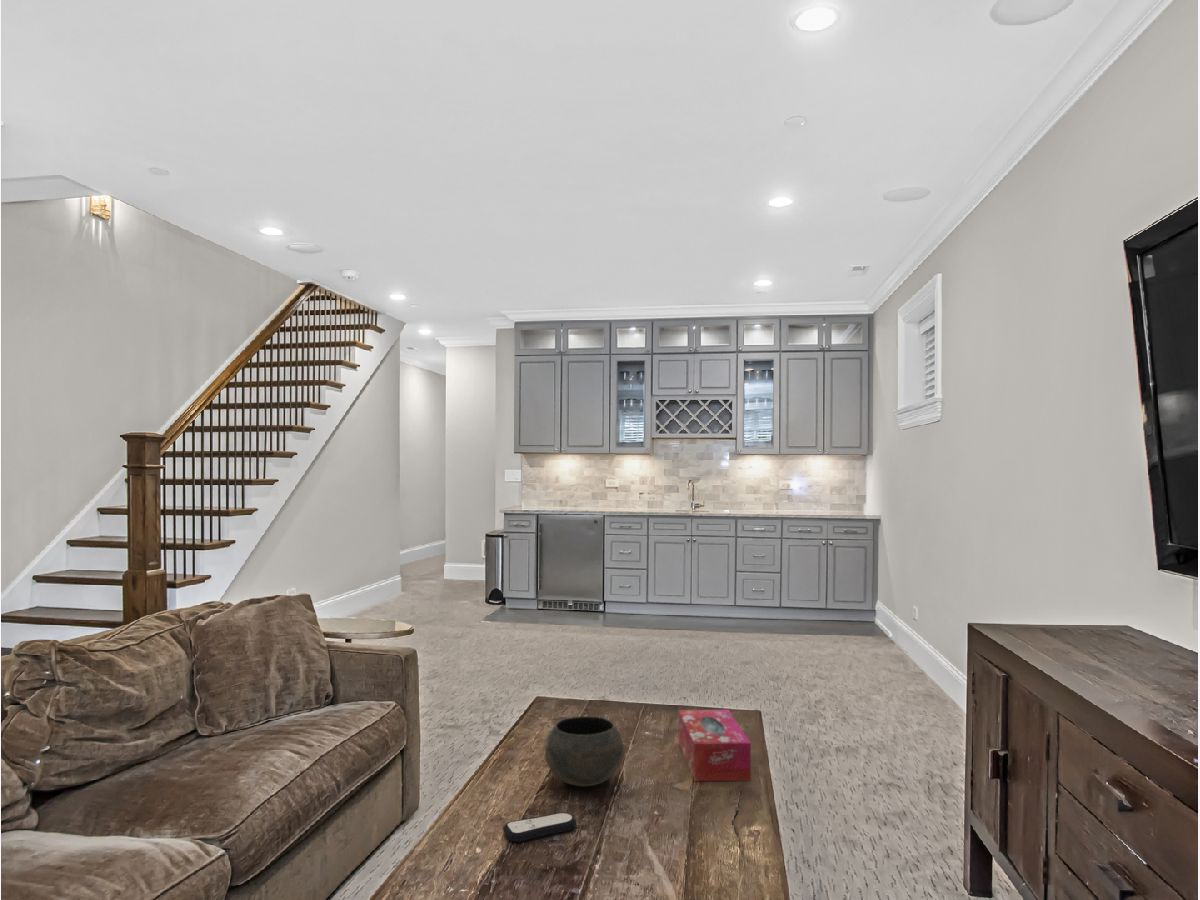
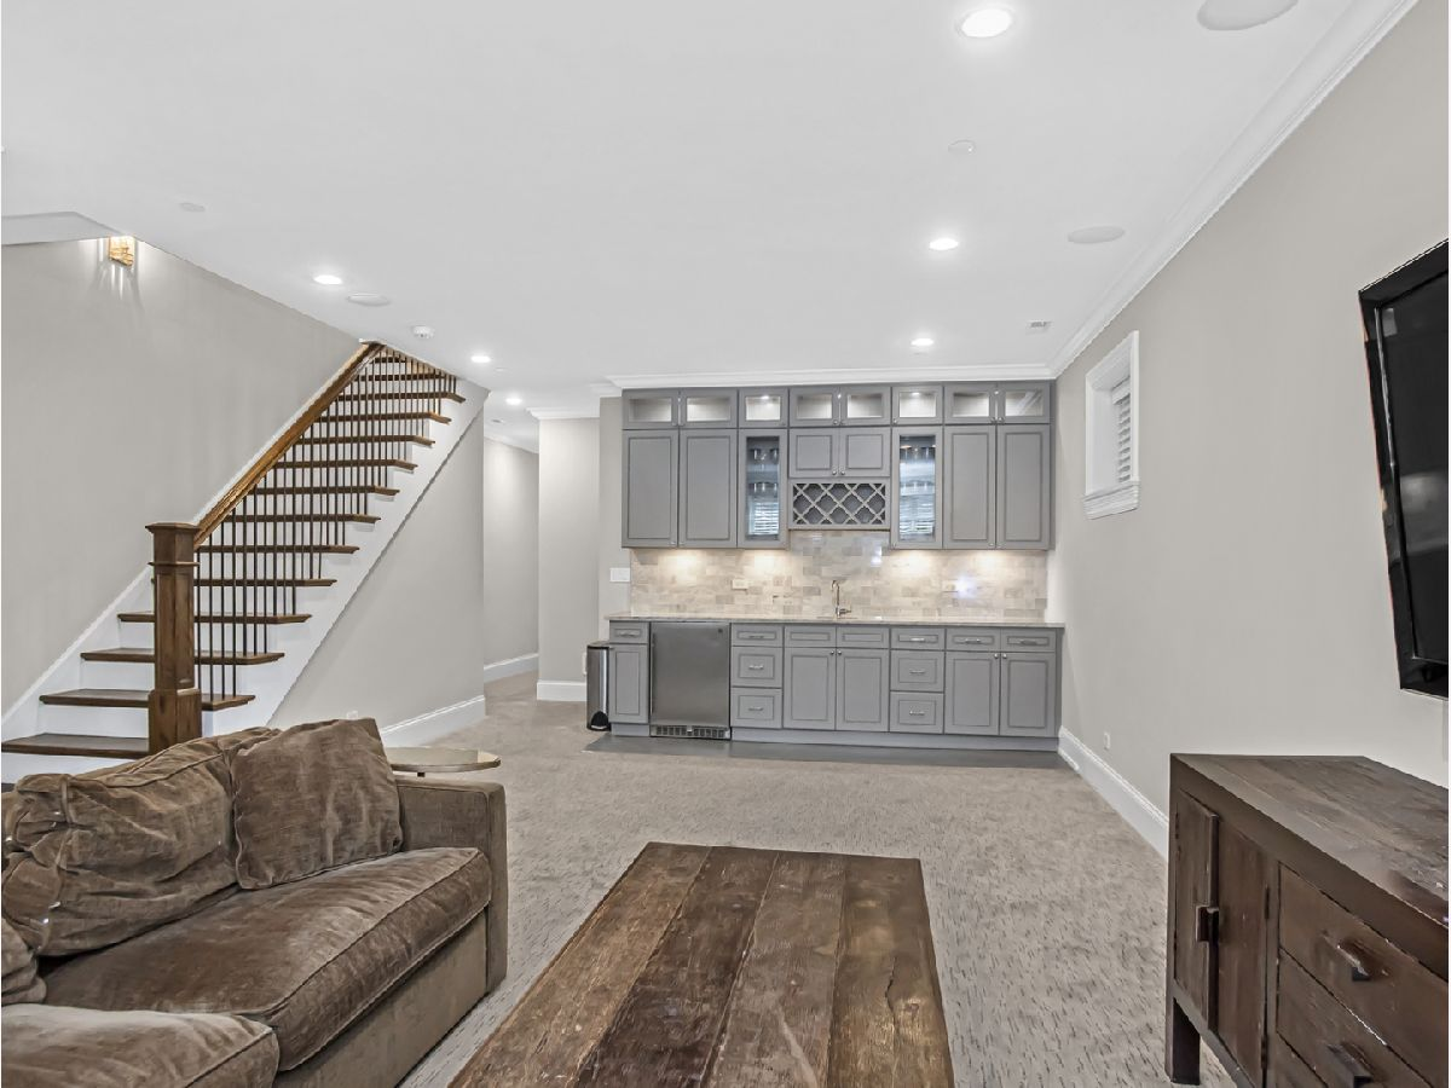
- remote control [502,811,577,843]
- tissue box [678,709,752,782]
- bowl [544,715,625,787]
